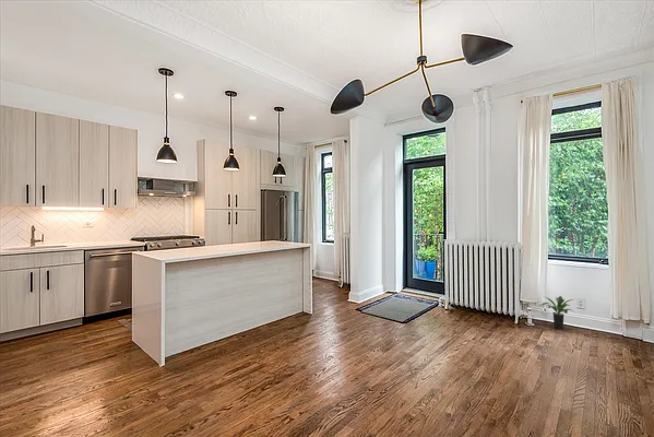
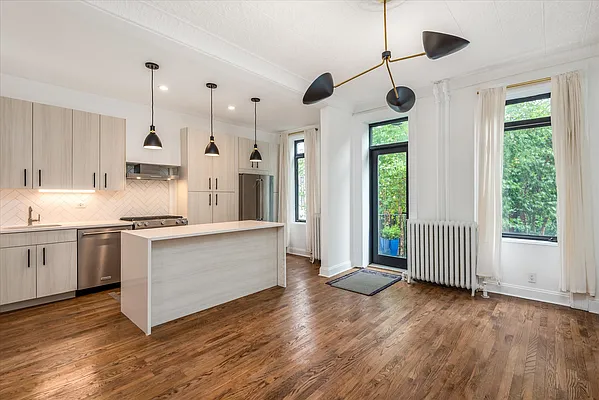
- potted plant [540,295,574,330]
